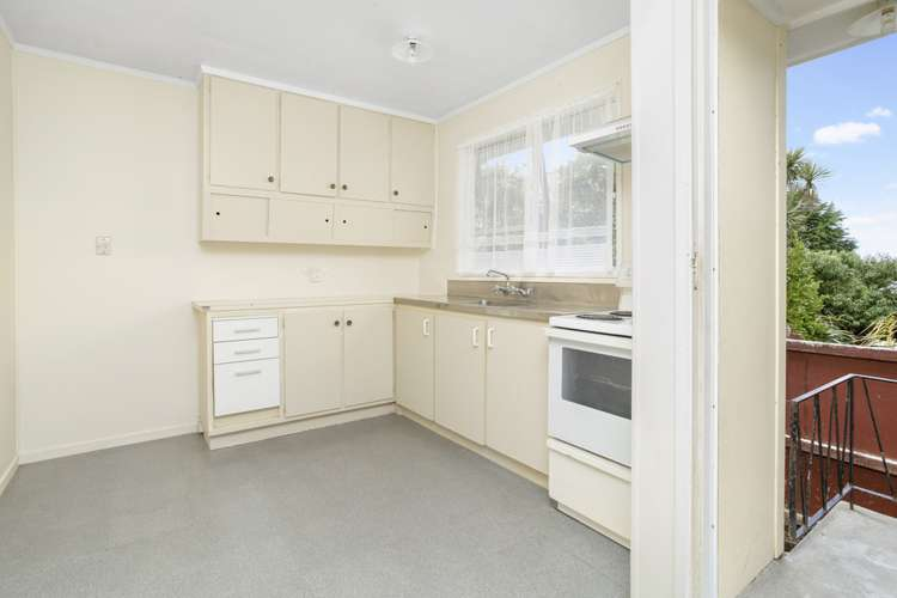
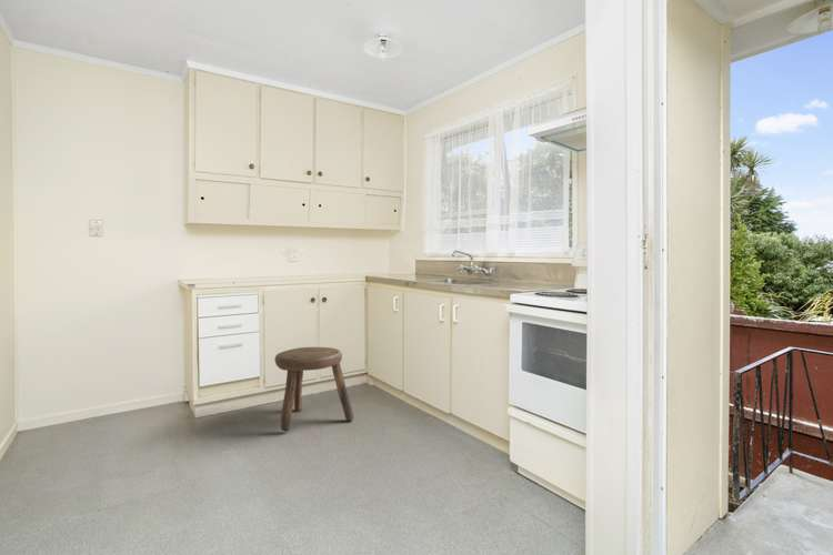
+ stool [273,346,354,433]
